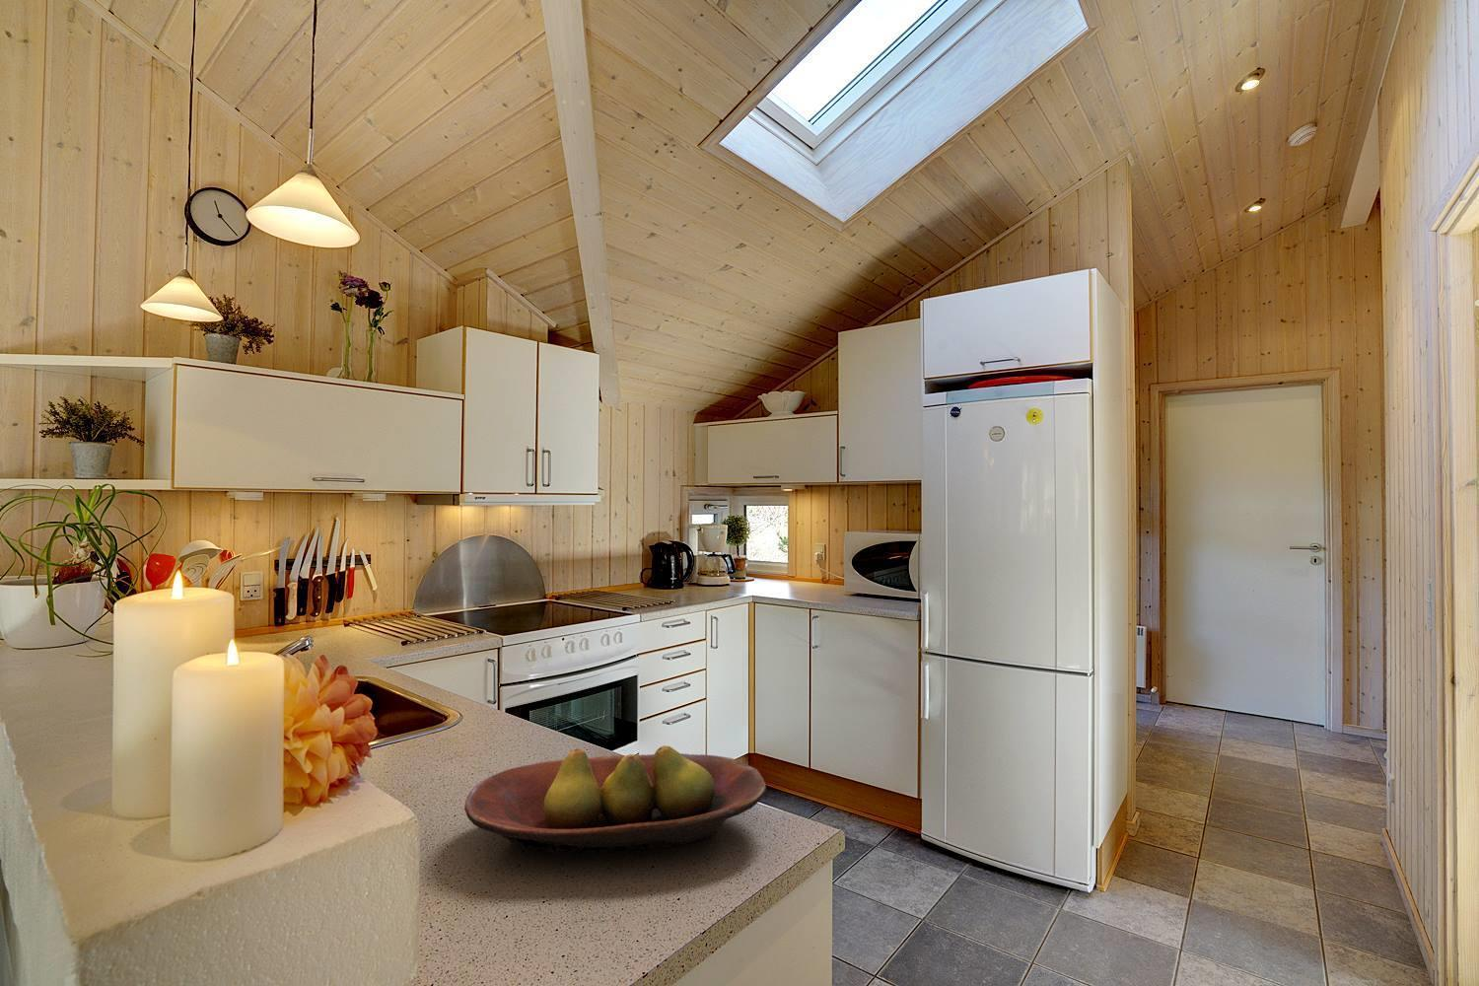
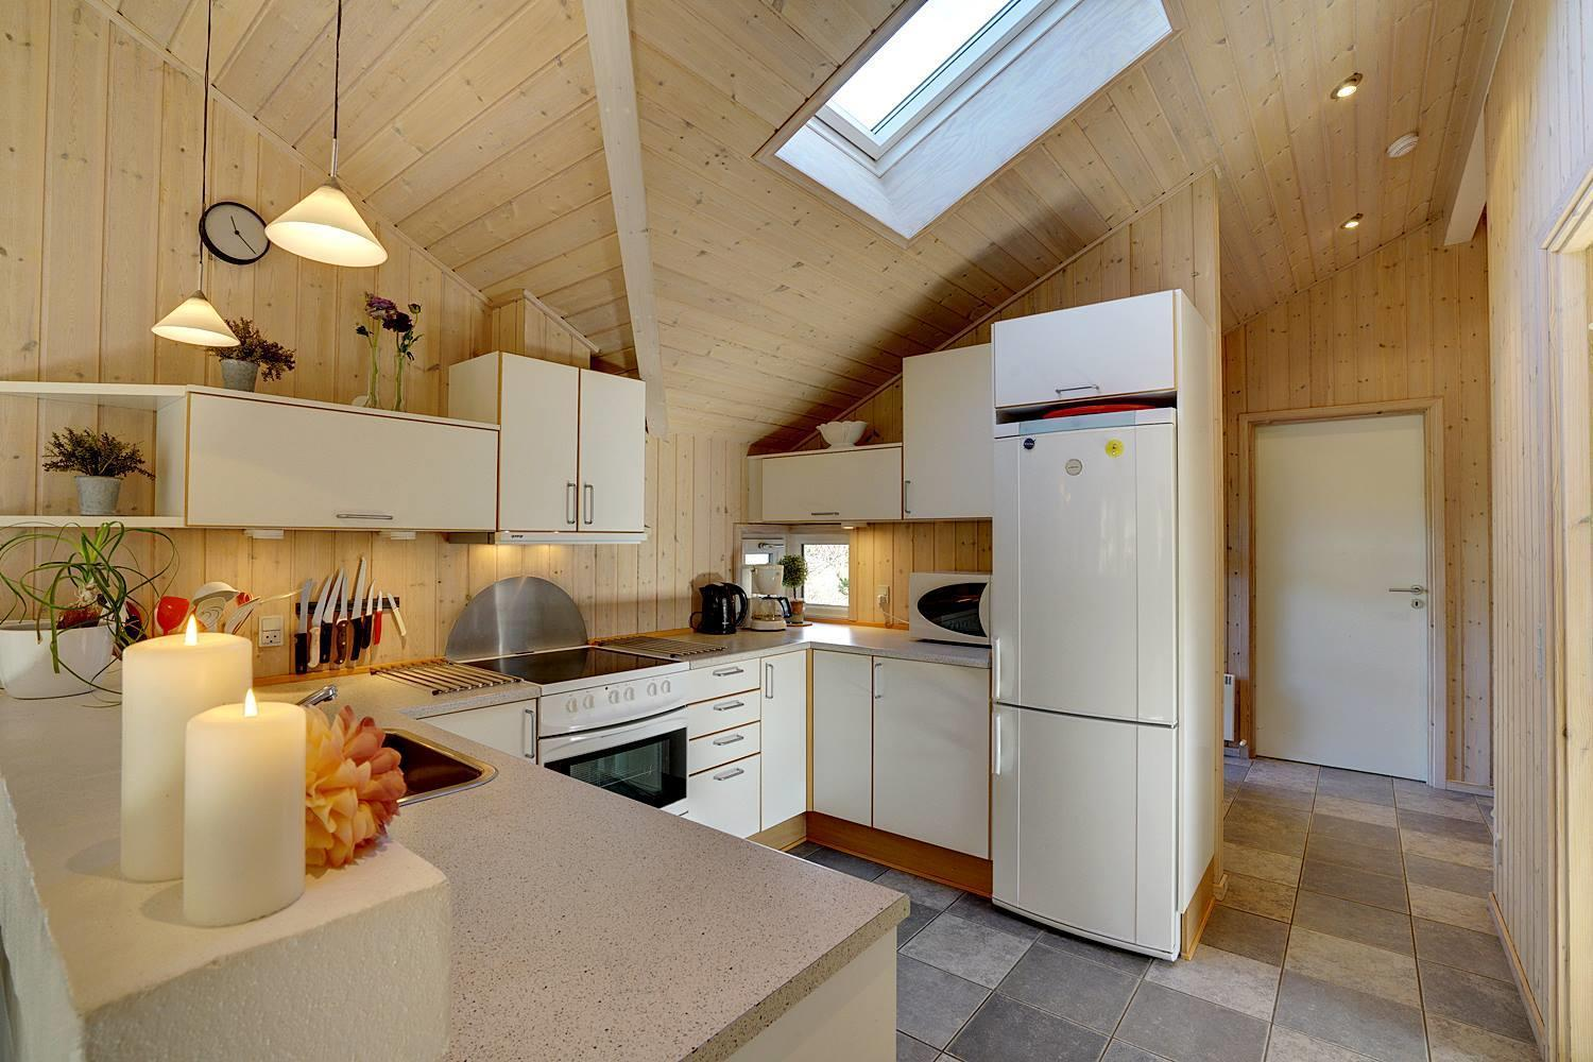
- fruit bowl [463,744,767,855]
